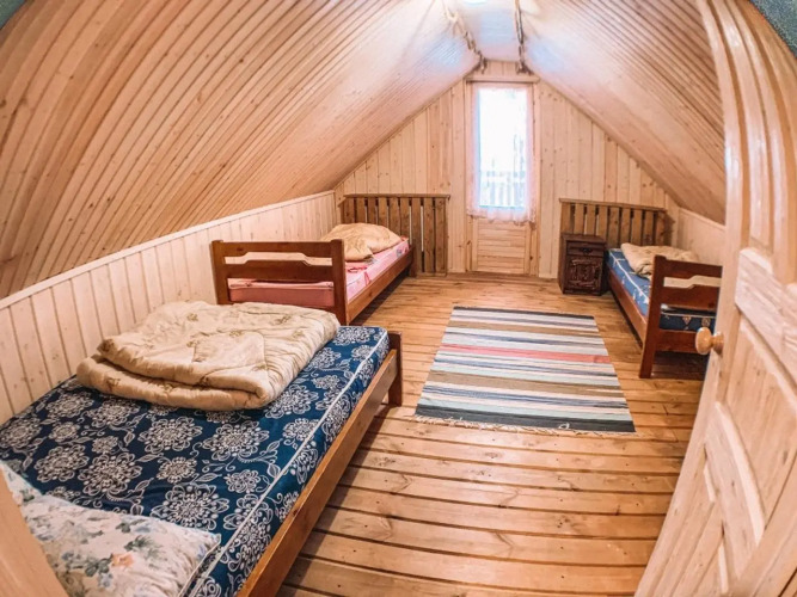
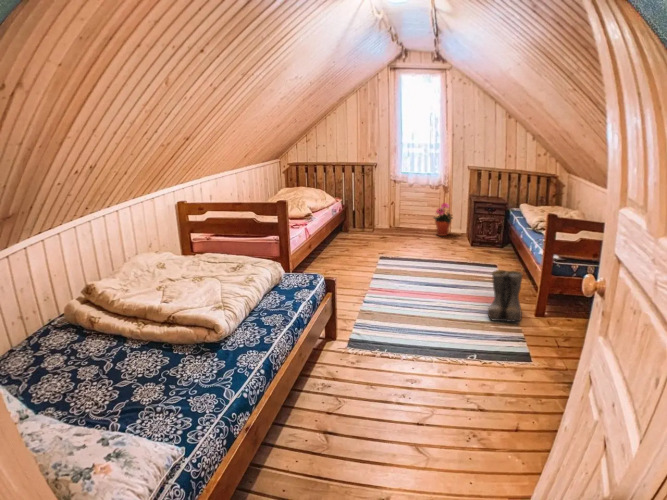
+ potted plant [432,202,454,237]
+ boots [487,269,524,323]
